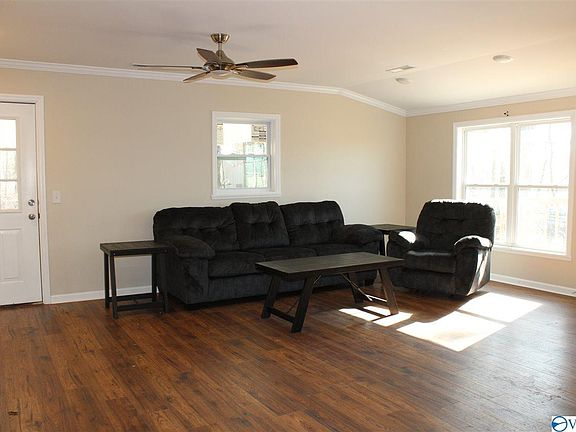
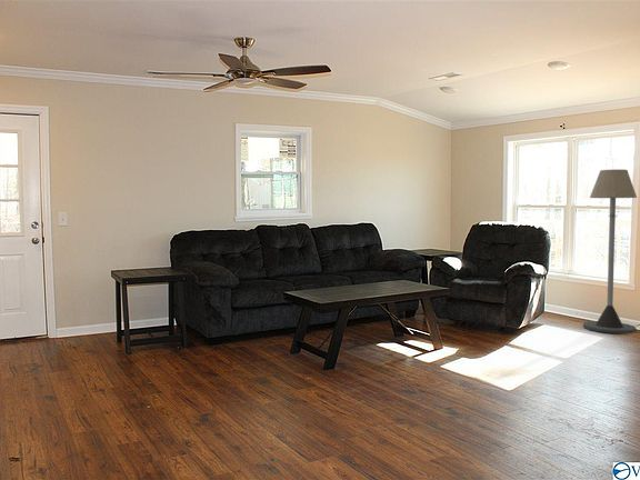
+ floor lamp [582,169,638,334]
